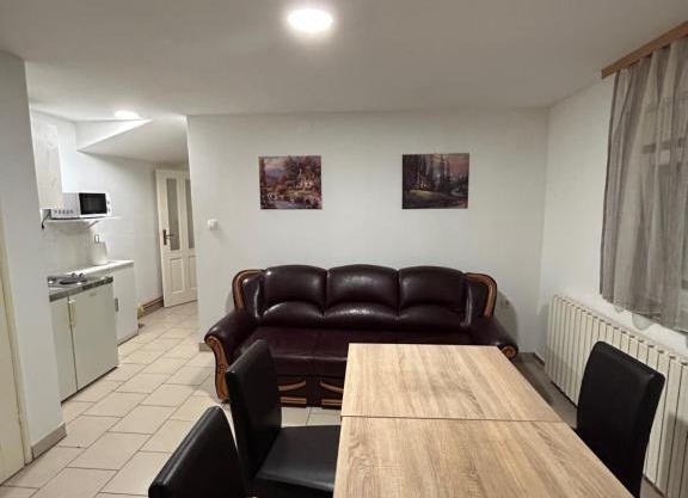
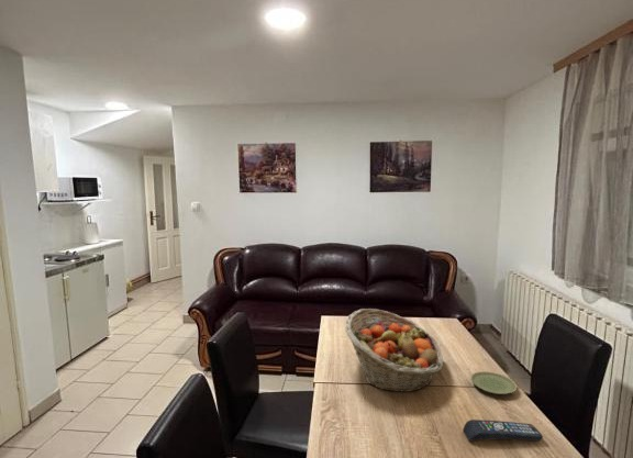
+ plate [469,370,518,395]
+ fruit basket [344,308,444,393]
+ remote control [462,418,544,443]
